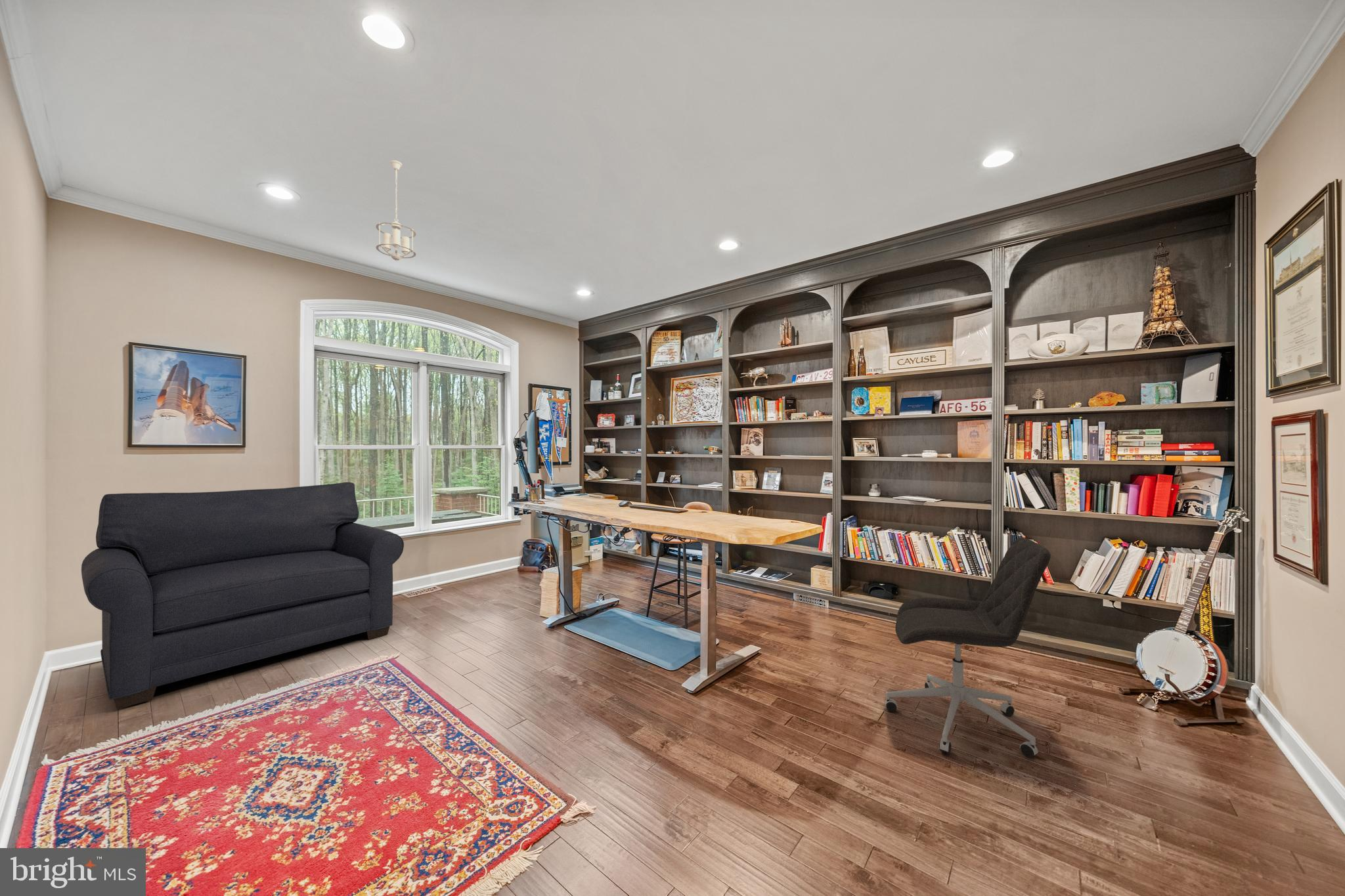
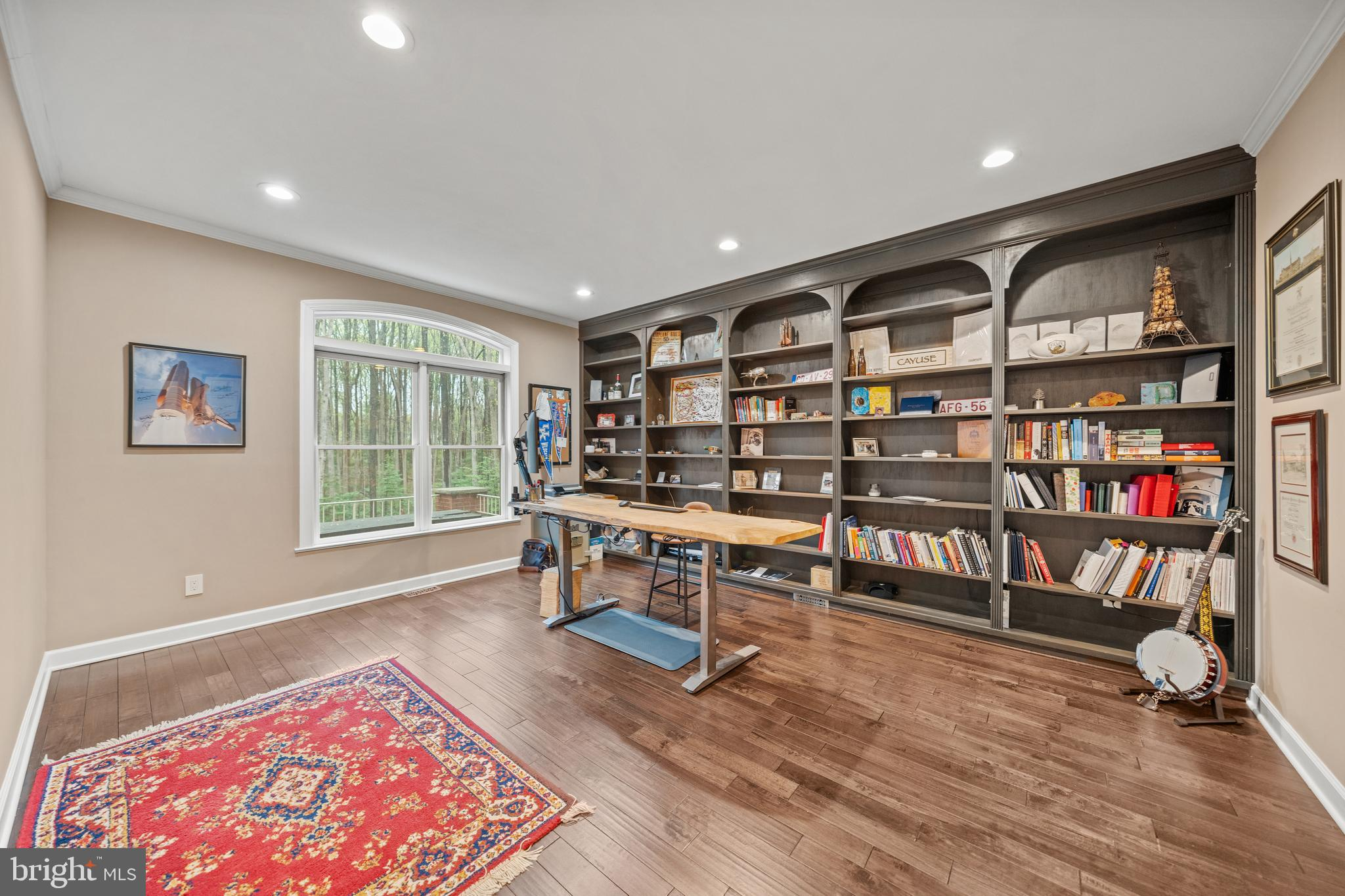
- pendant light [375,160,416,262]
- office chair [885,537,1051,758]
- sofa [81,481,405,710]
